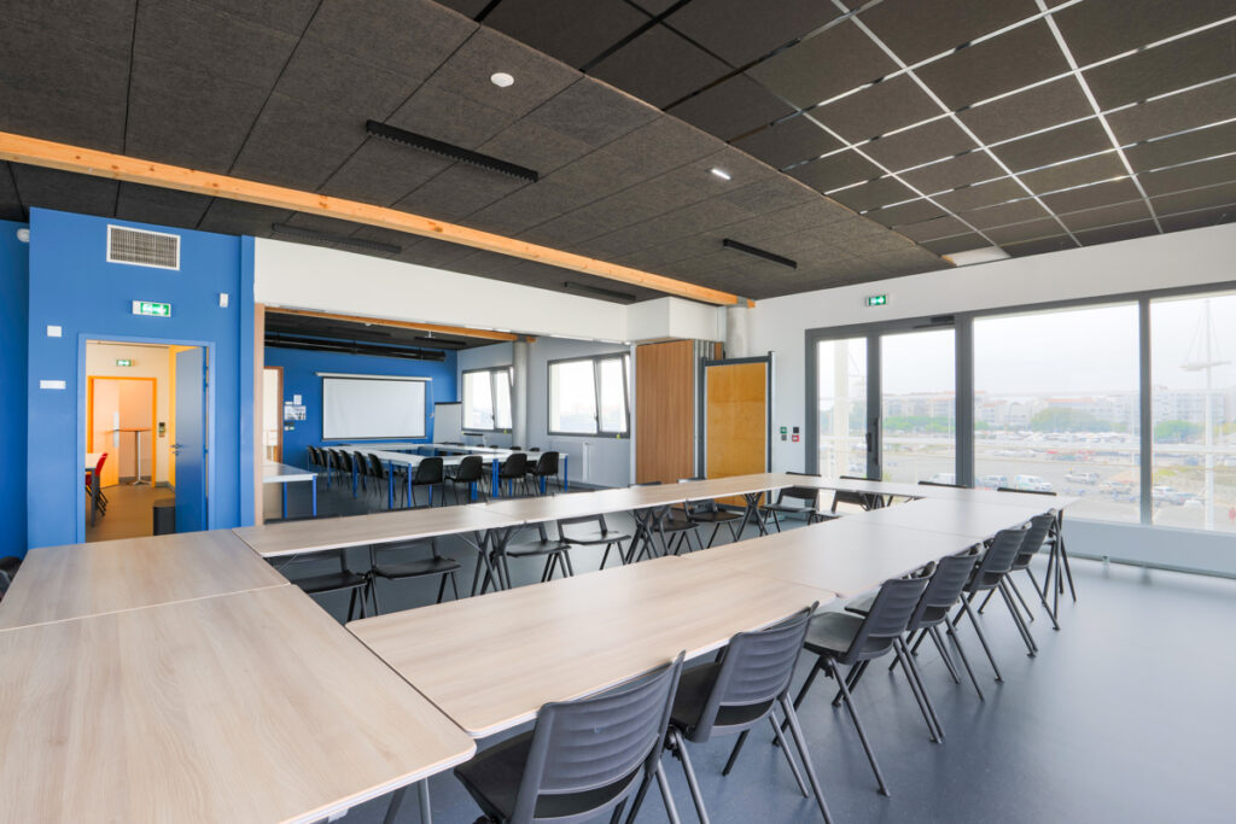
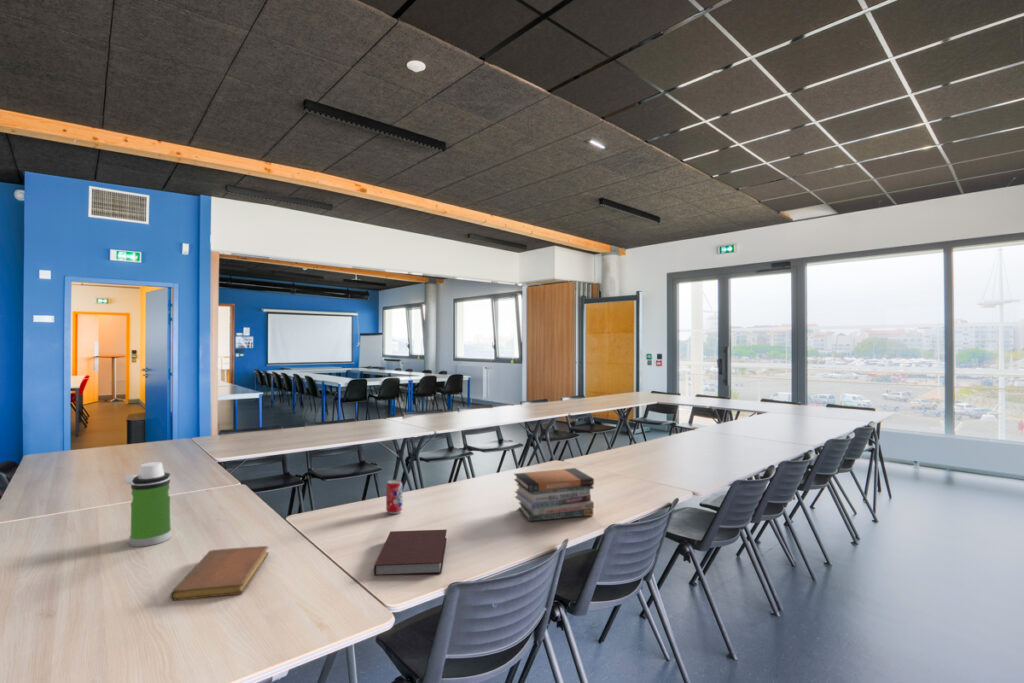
+ notebook [170,545,270,602]
+ beverage can [385,479,404,515]
+ book stack [513,467,595,523]
+ water bottle [123,461,173,548]
+ notebook [373,529,448,577]
